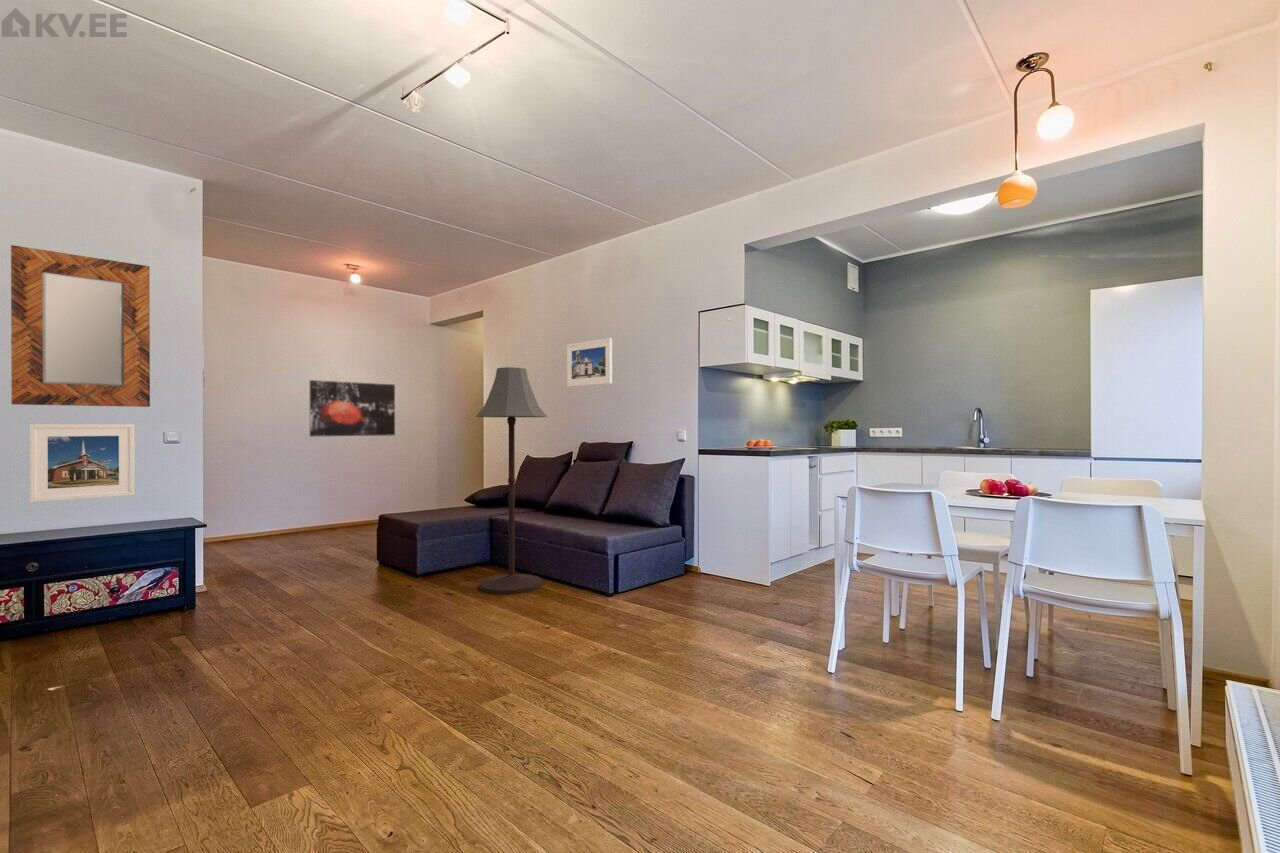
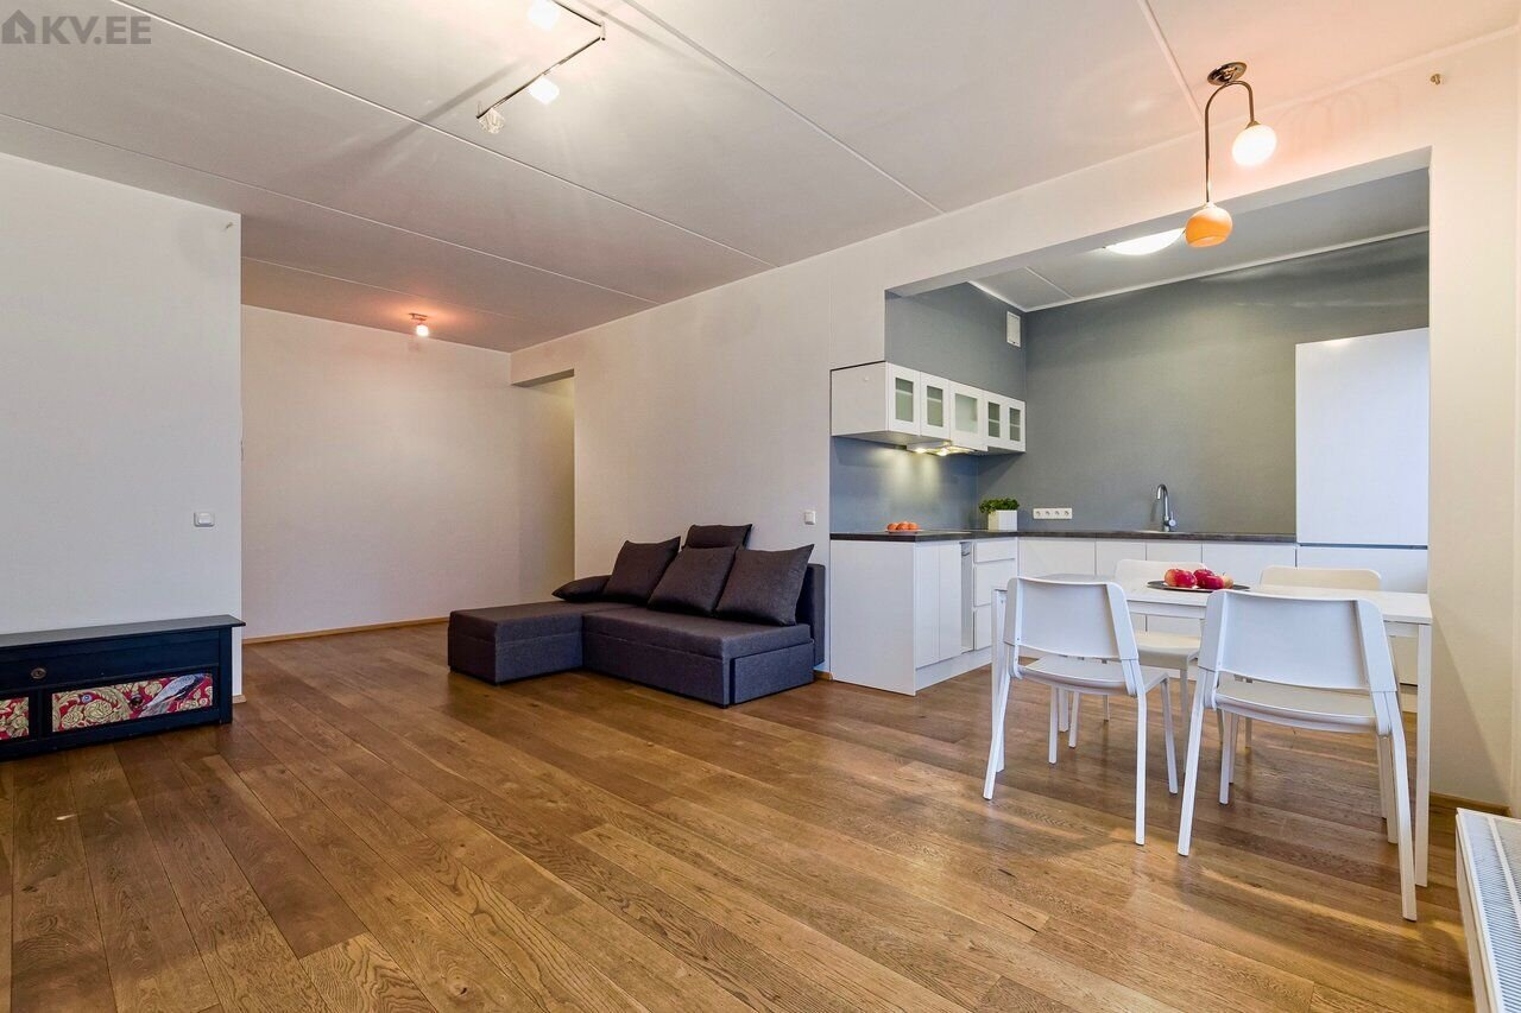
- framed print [566,337,613,388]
- wall art [309,379,396,438]
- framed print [28,423,136,503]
- home mirror [10,244,151,408]
- floor lamp [475,366,548,596]
